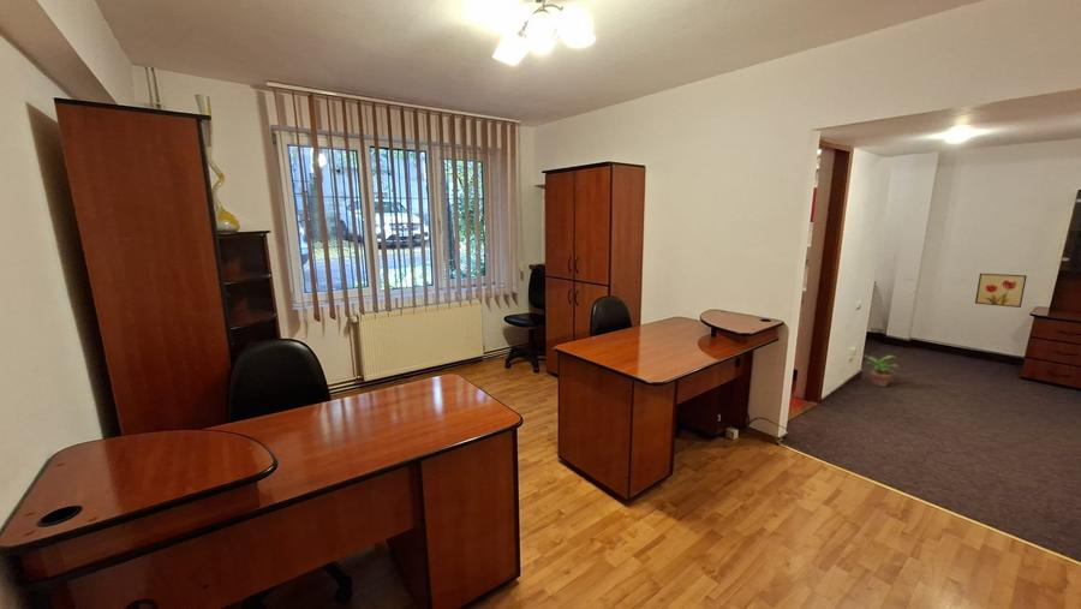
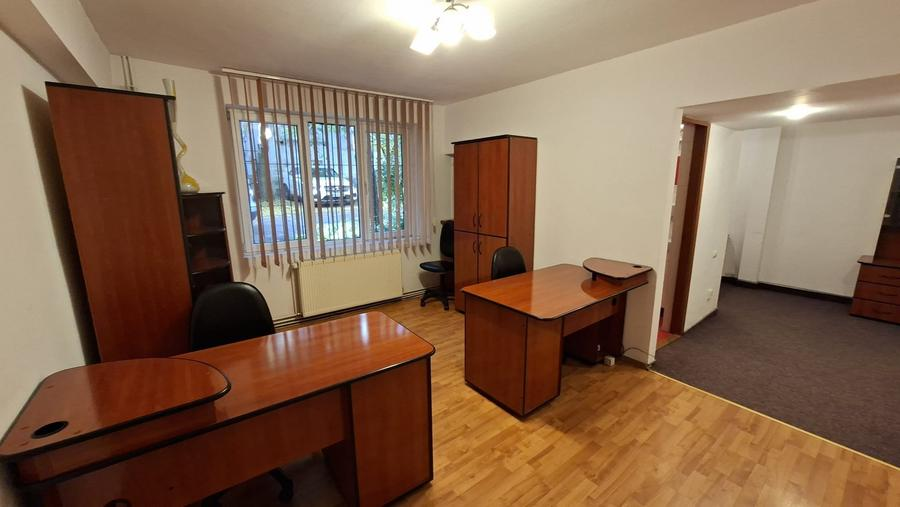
- potted plant [861,353,900,388]
- wall art [974,273,1028,309]
